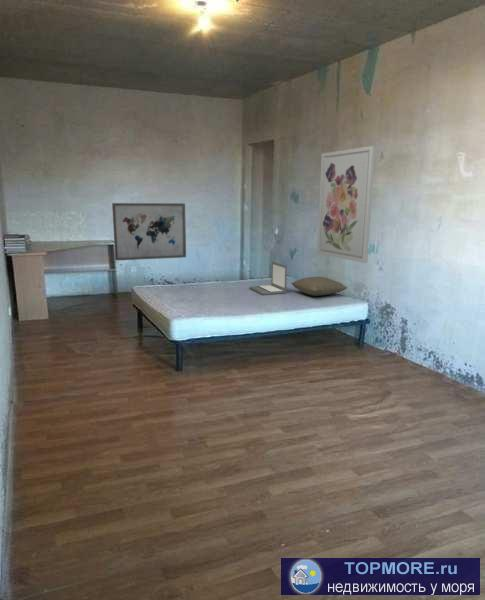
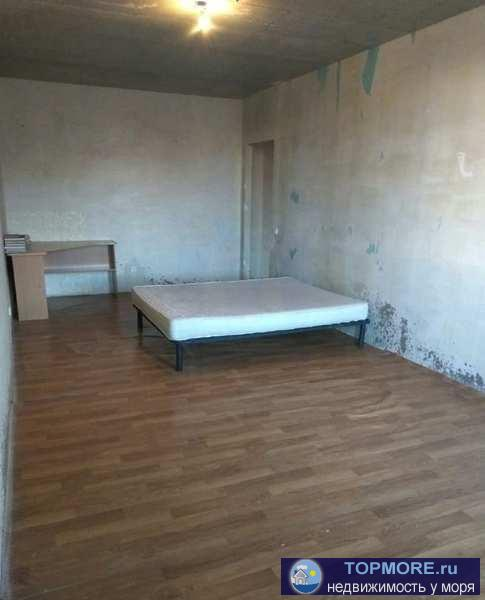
- wall art [111,202,187,262]
- laptop [248,260,288,296]
- pillow [290,276,349,297]
- wall art [316,145,376,264]
